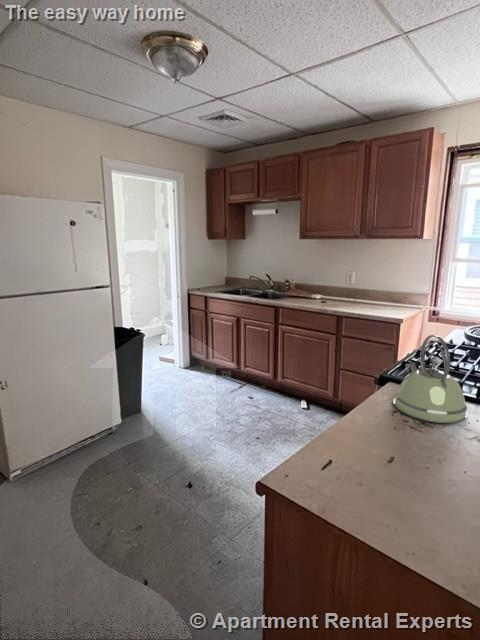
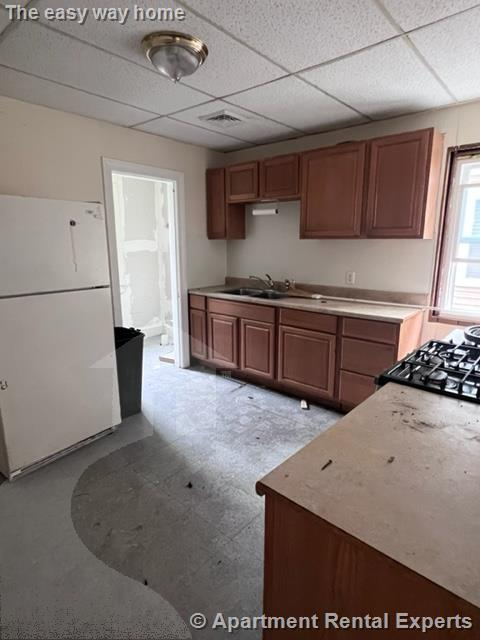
- kettle [392,334,469,424]
